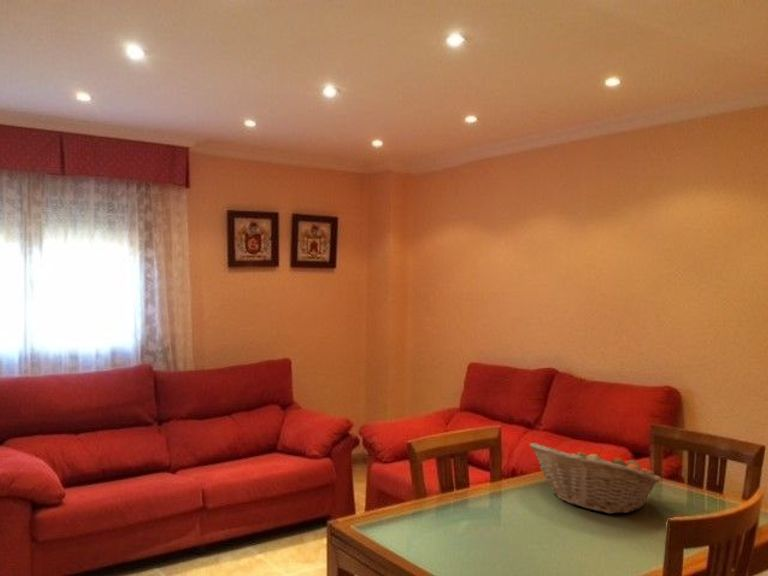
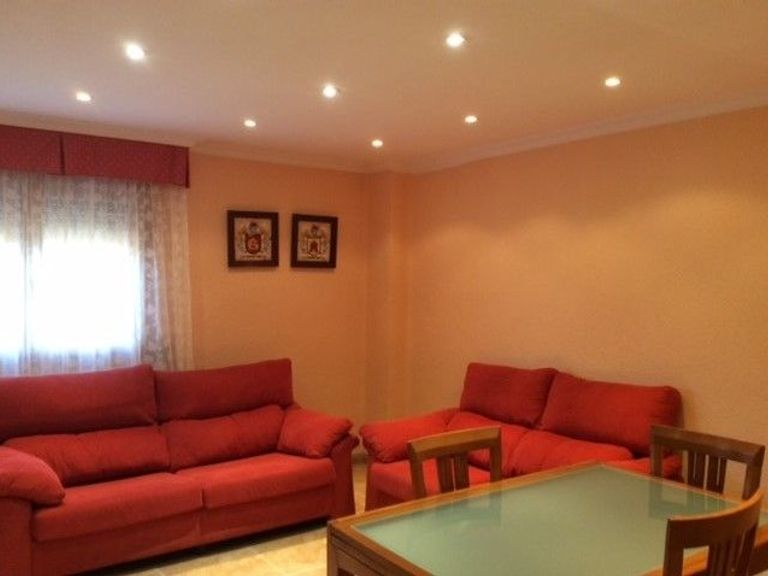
- fruit basket [528,442,662,515]
